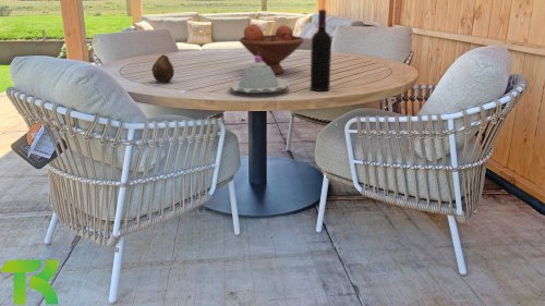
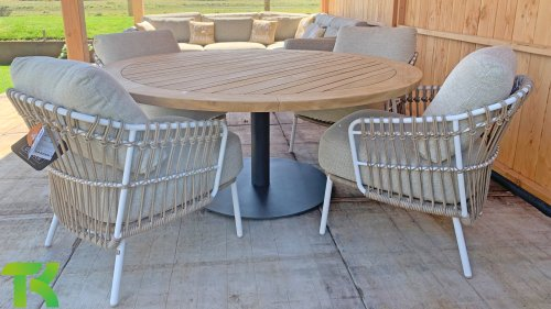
- fruit bowl [239,23,305,75]
- fruit [150,53,175,84]
- wine bottle [310,9,332,93]
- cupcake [228,52,290,94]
